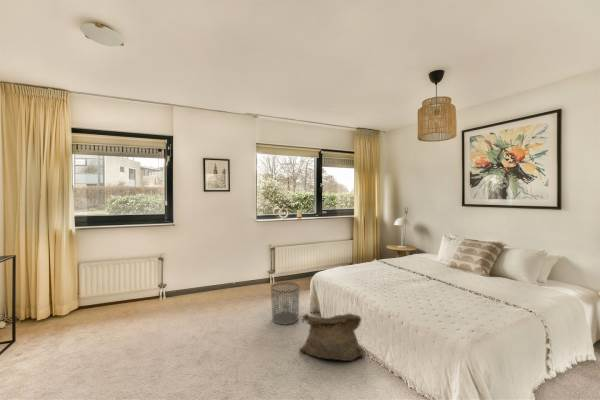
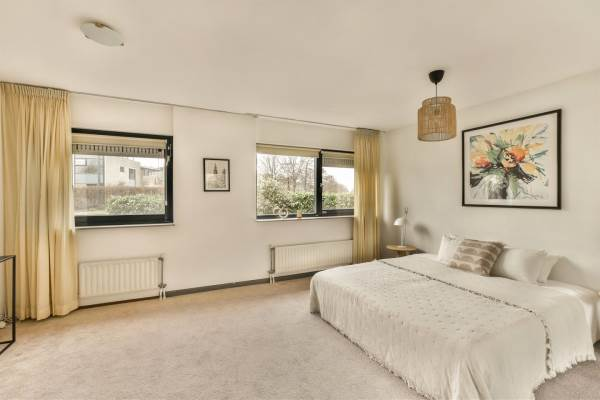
- waste bin [270,281,300,326]
- bag [298,312,366,362]
